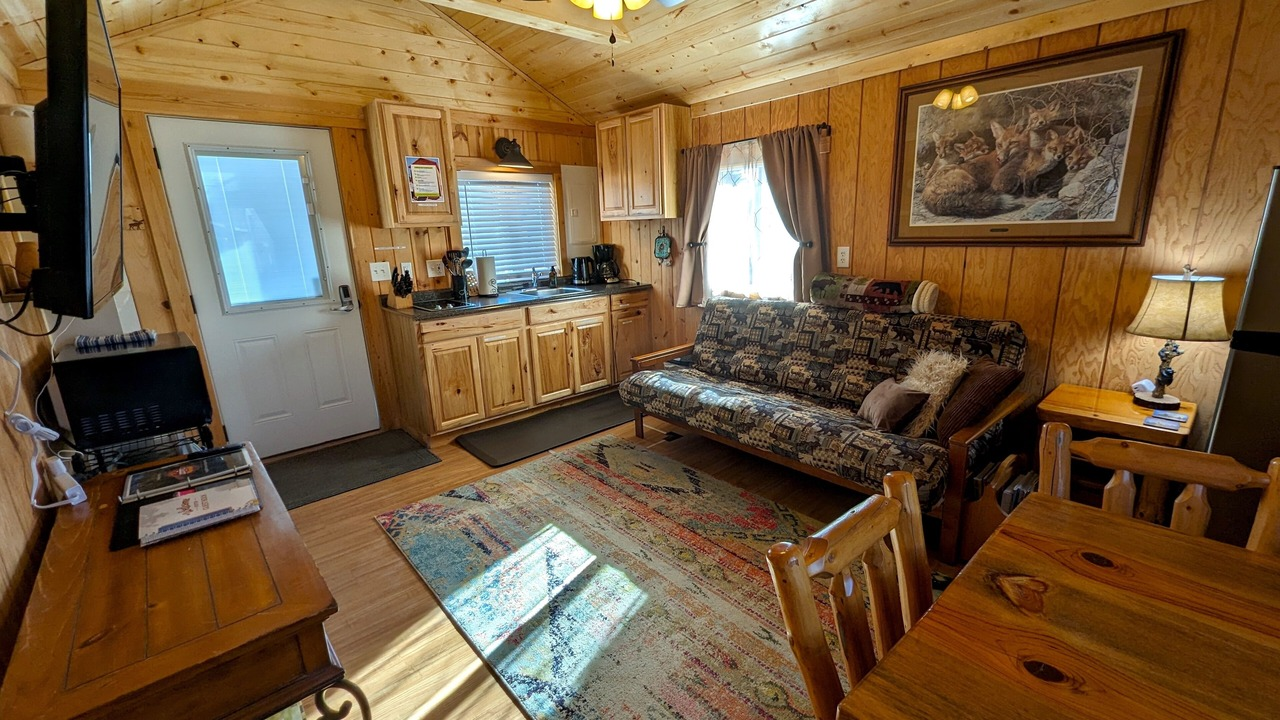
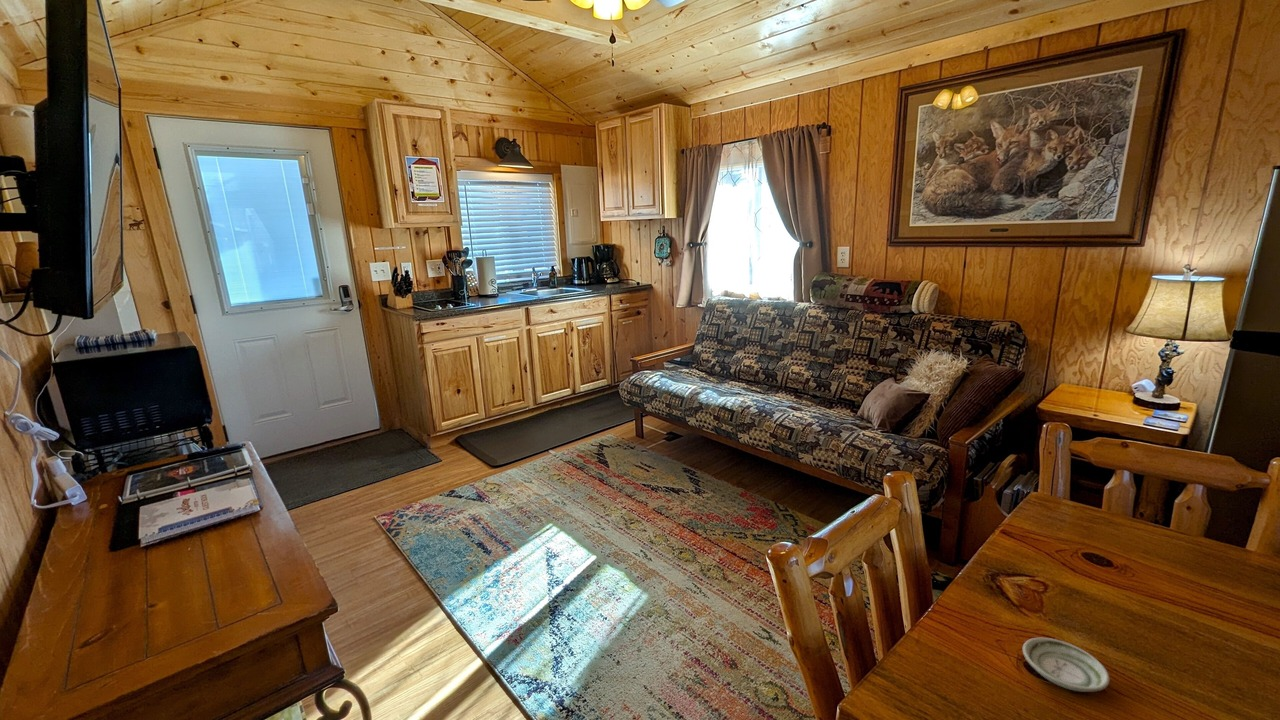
+ saucer [1022,637,1111,693]
